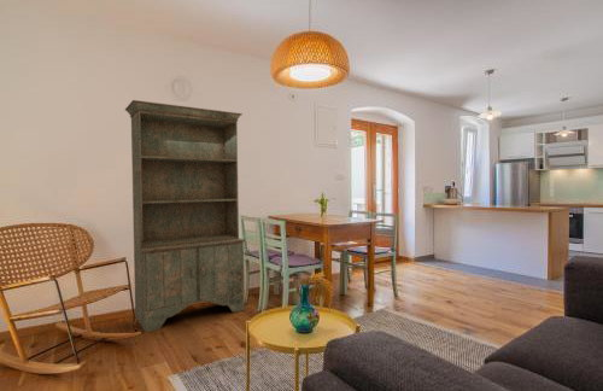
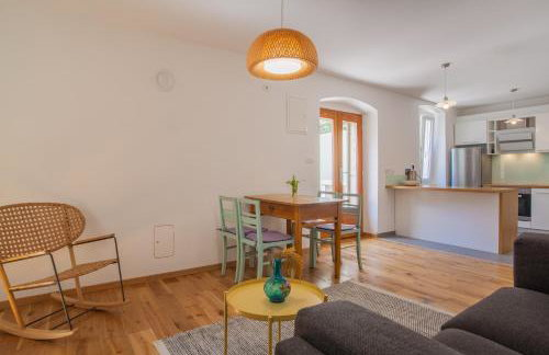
- bookshelf [124,99,246,333]
